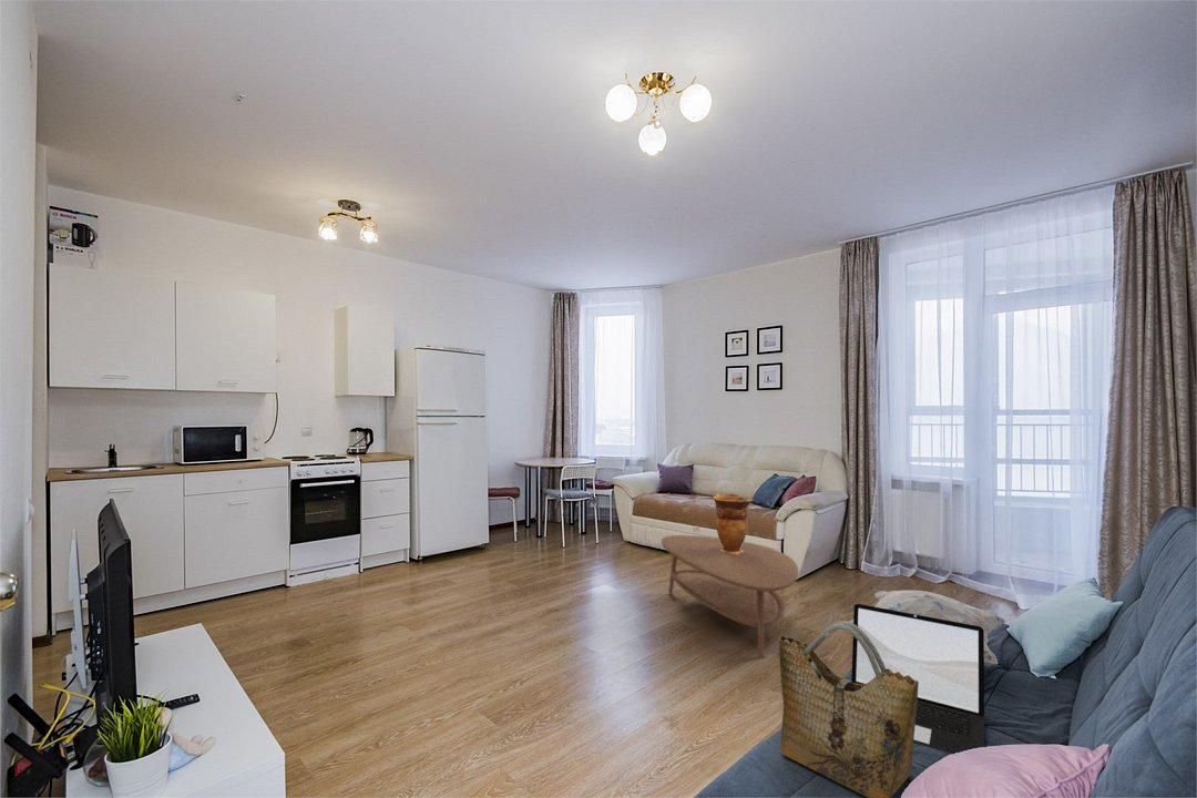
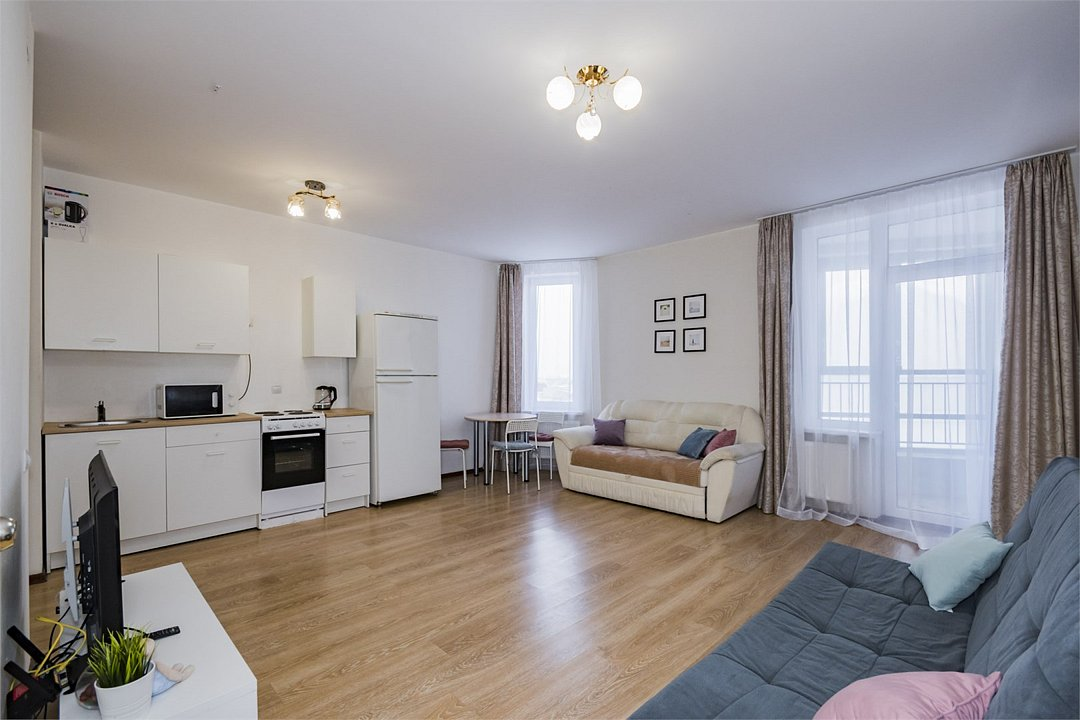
- decorative vase [713,493,754,554]
- laptop [850,603,985,755]
- grocery bag [778,620,919,798]
- decorative pillow [848,590,1007,667]
- coffee table [661,534,799,659]
